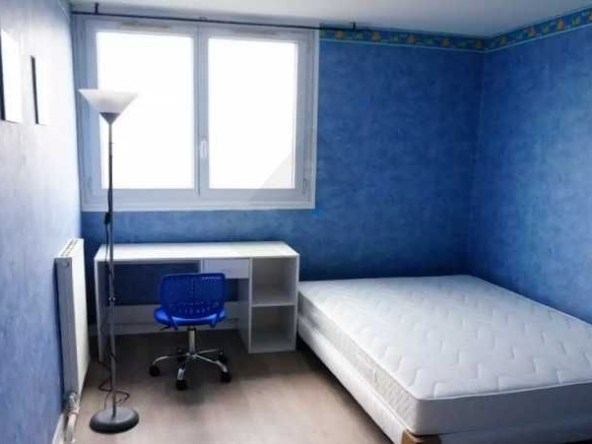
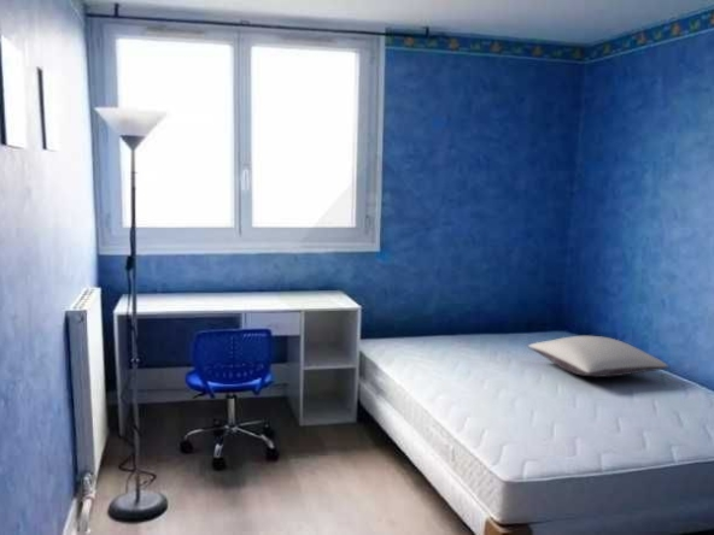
+ pillow [527,335,671,378]
